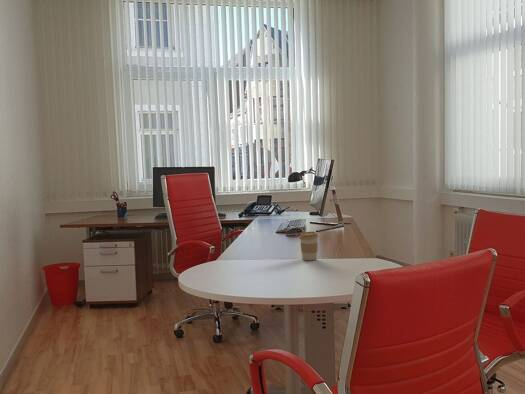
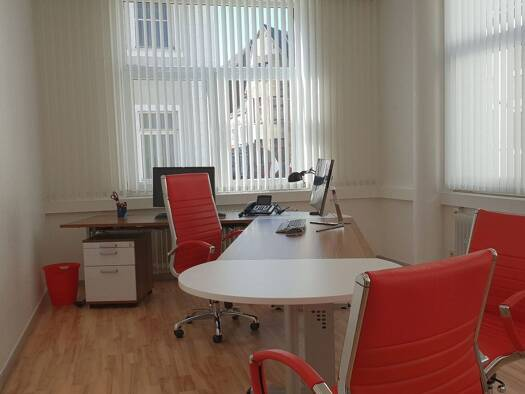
- coffee cup [298,231,320,261]
